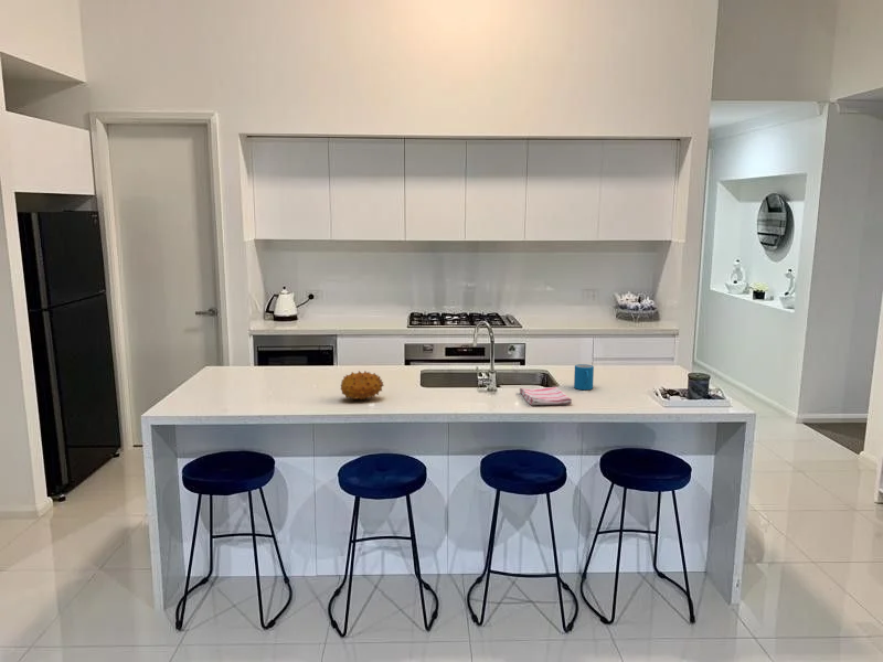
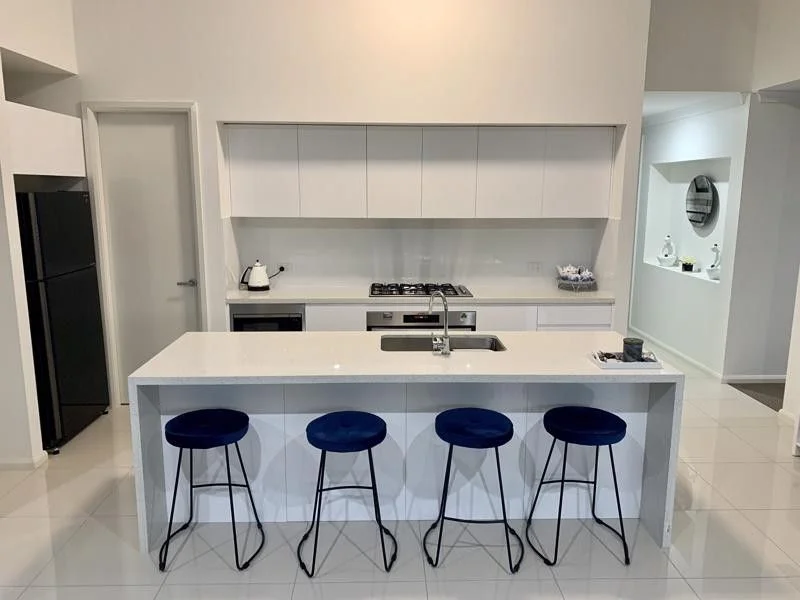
- fruit [339,370,385,401]
- mug [573,363,595,391]
- dish towel [519,386,573,406]
